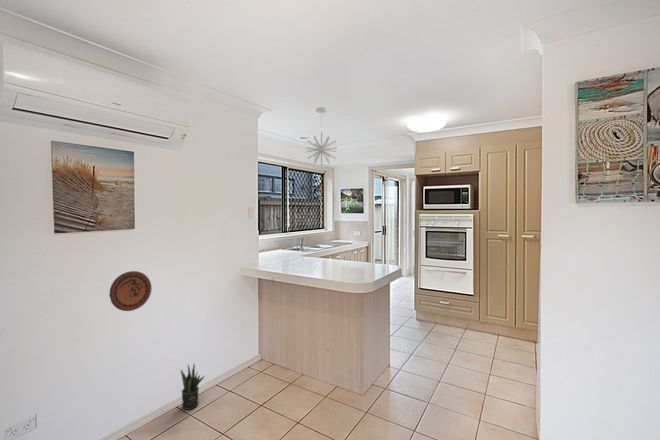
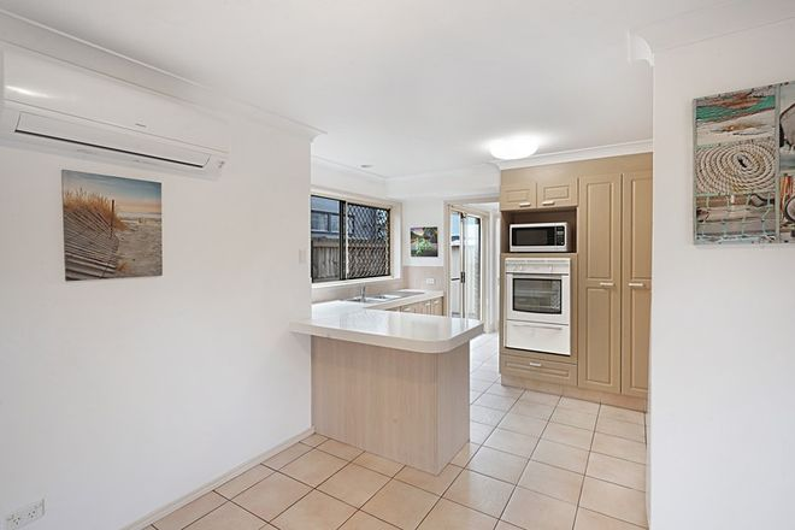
- decorative plate [108,270,152,312]
- potted plant [179,362,206,411]
- pendant light [306,106,338,167]
